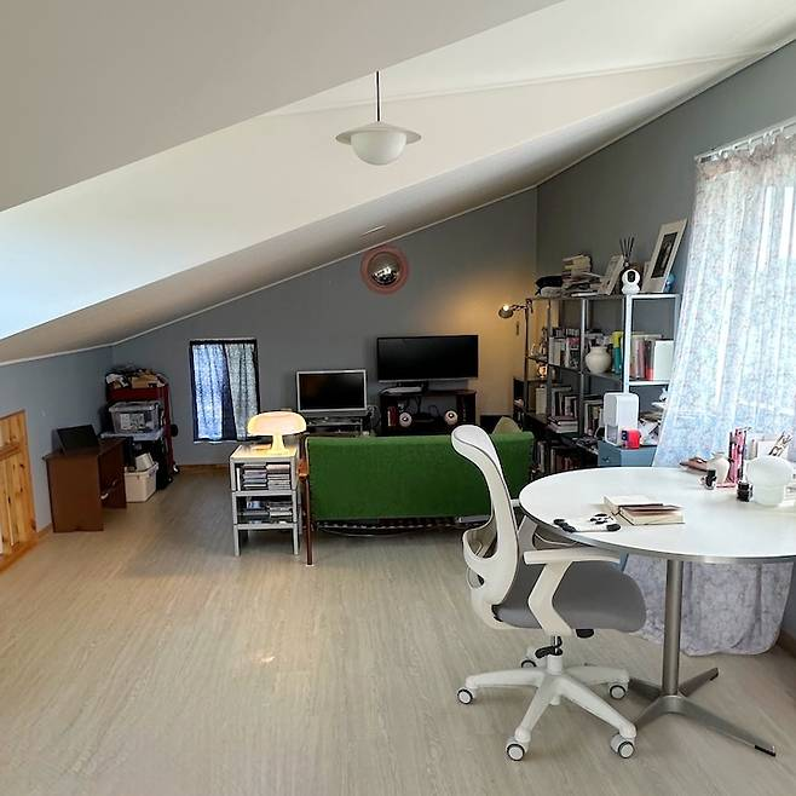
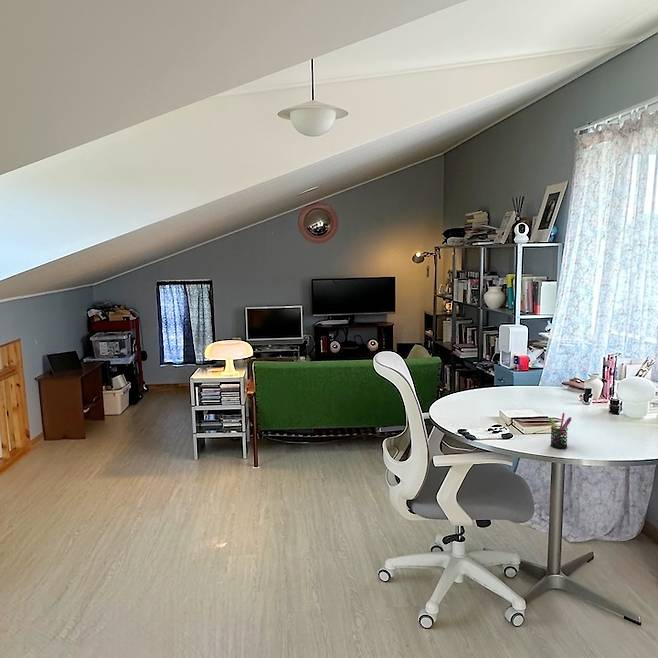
+ pen holder [547,412,572,449]
